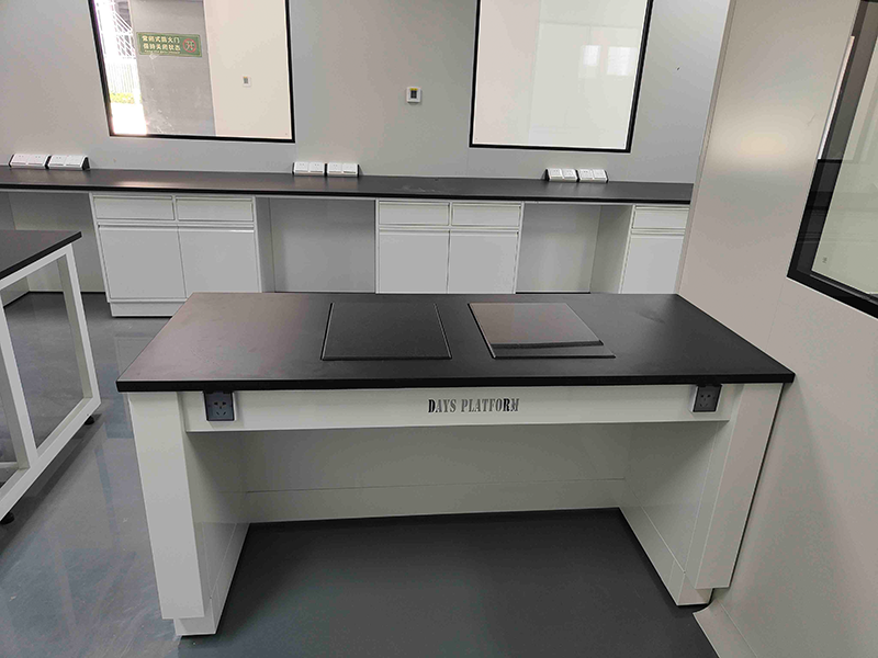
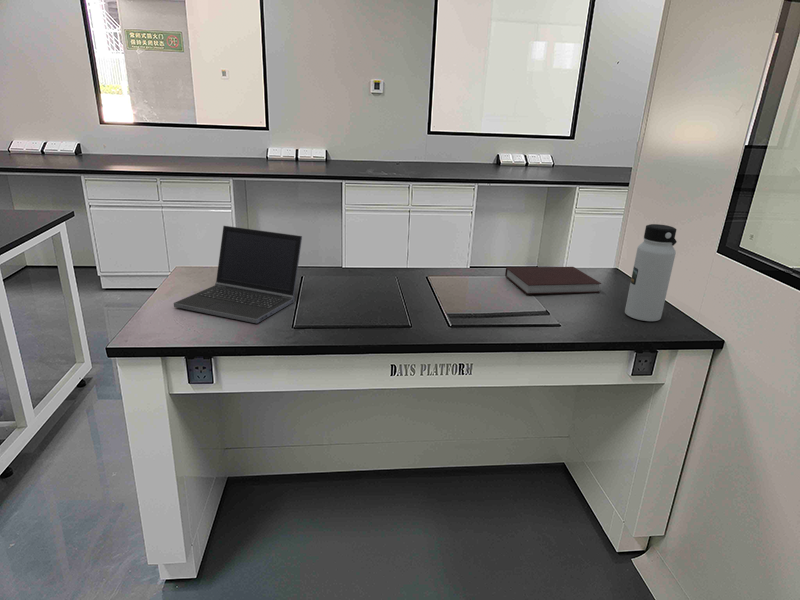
+ water bottle [624,223,678,322]
+ laptop computer [173,225,303,324]
+ notebook [504,266,602,295]
